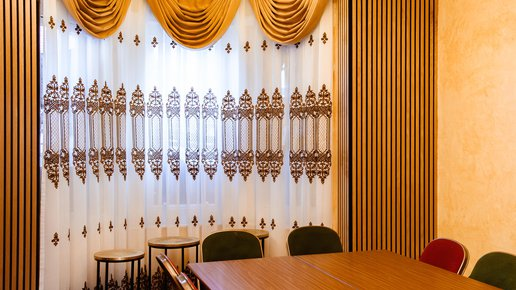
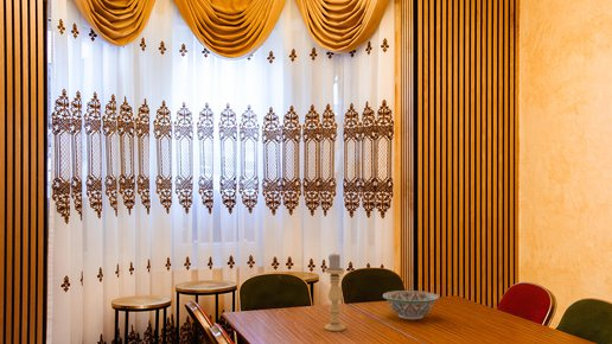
+ decorative bowl [382,289,440,320]
+ candle holder [324,253,346,332]
